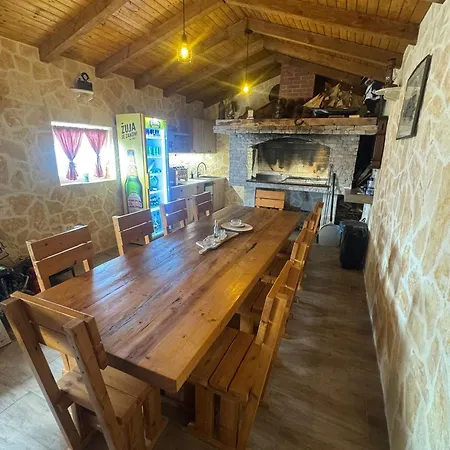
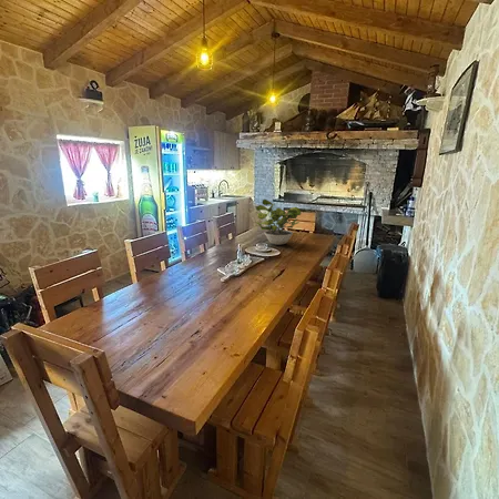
+ potted plant [254,198,302,246]
